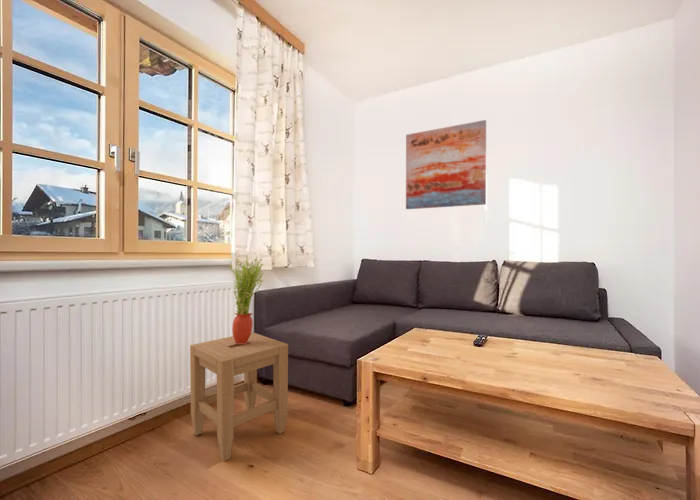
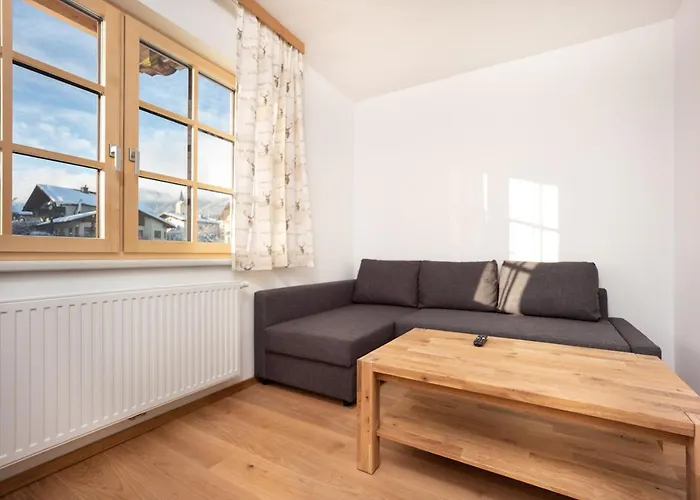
- potted plant [229,256,265,344]
- stool [189,331,289,462]
- wall art [405,119,487,210]
